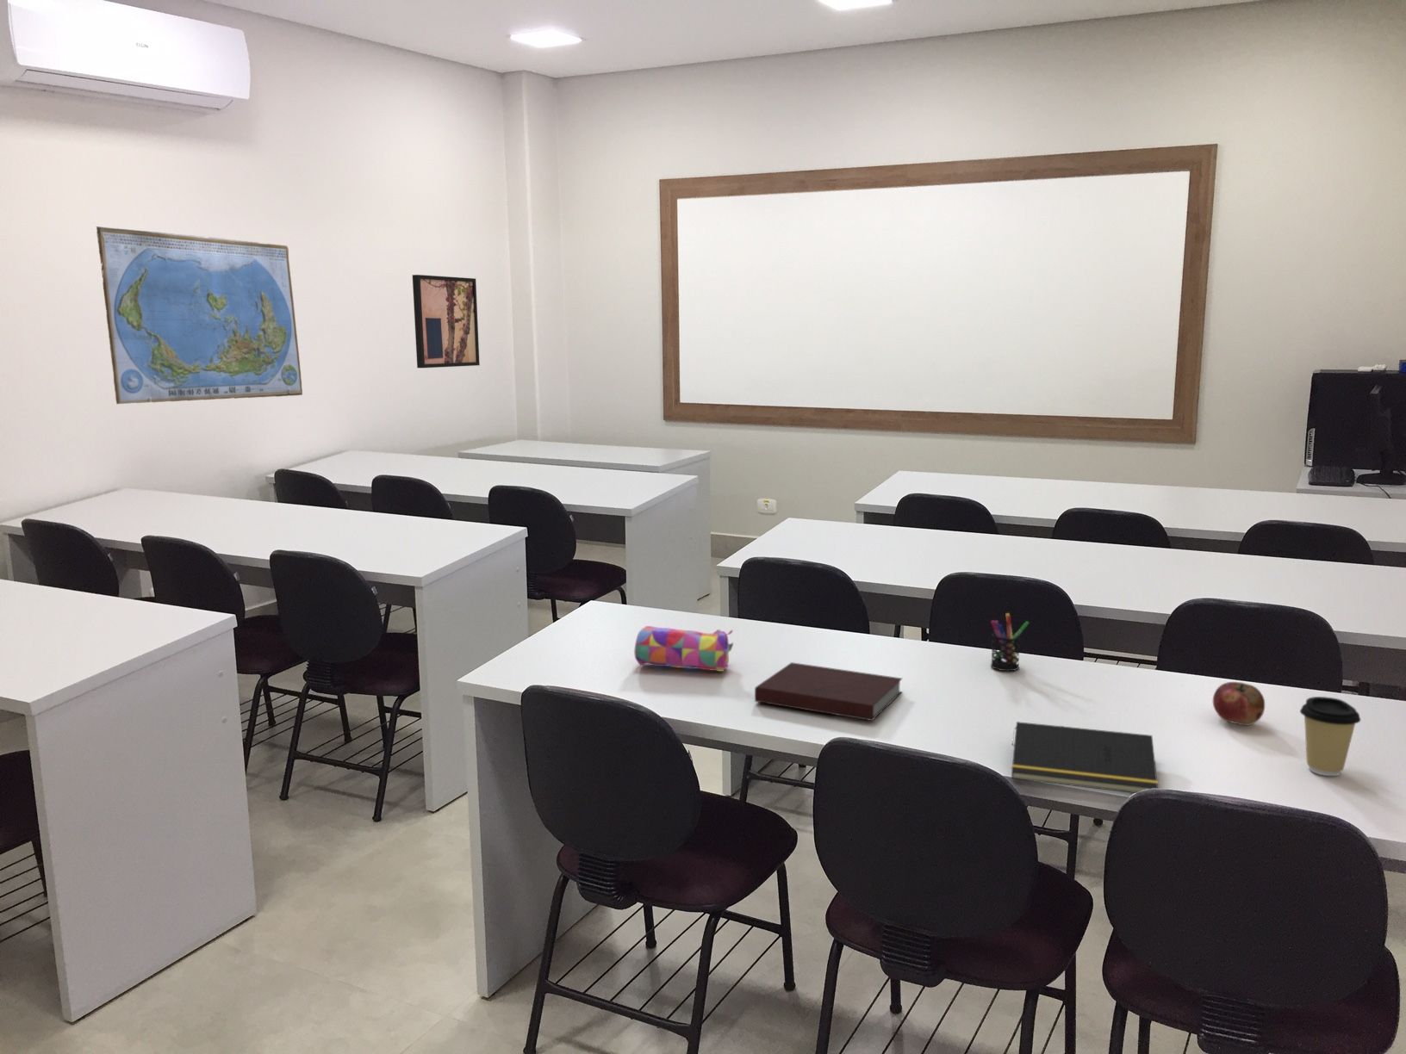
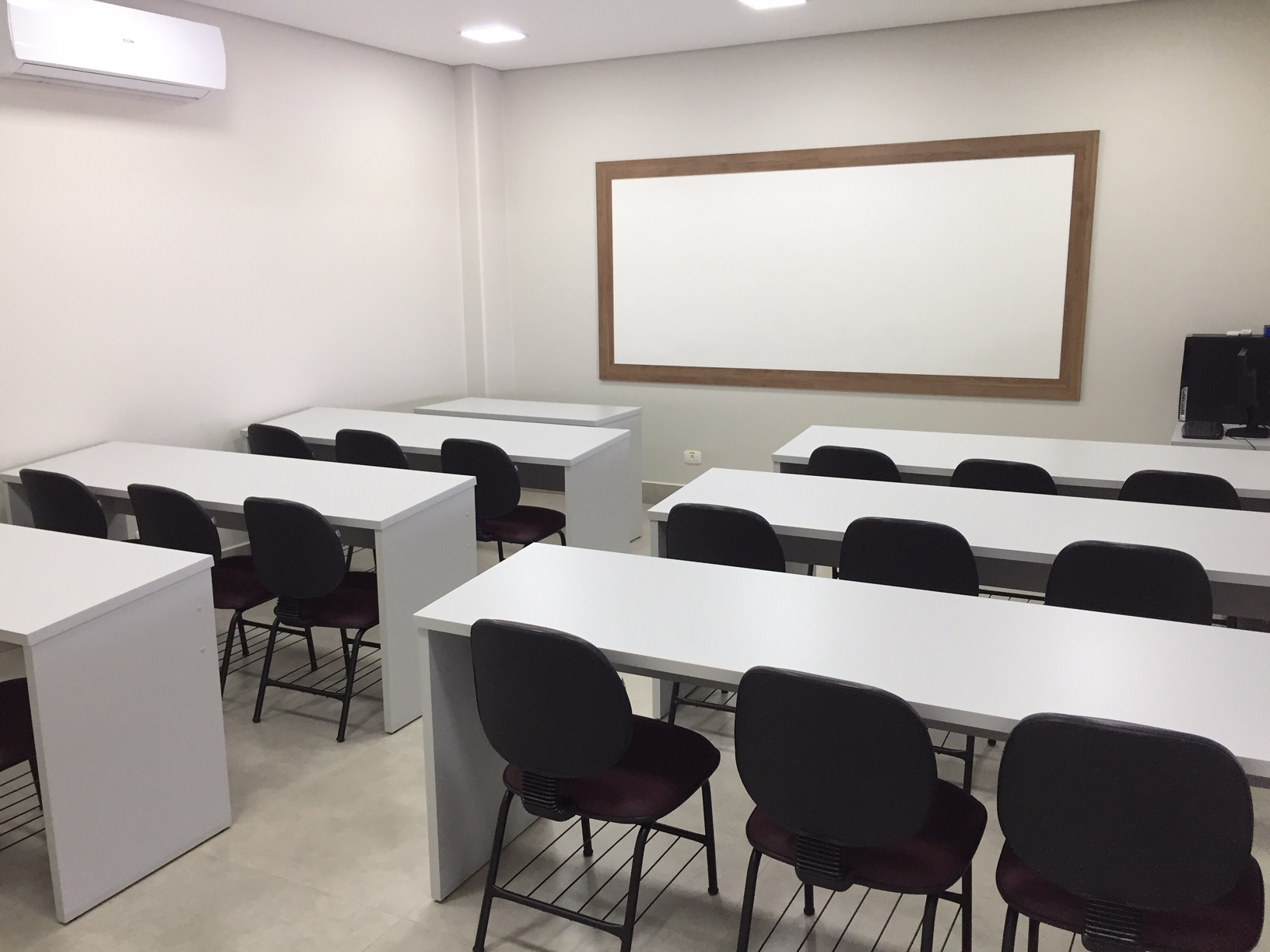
- world map [95,226,303,405]
- notebook [754,661,903,722]
- fruit [1212,681,1265,726]
- pencil case [633,626,734,672]
- pen holder [990,612,1031,672]
- coffee cup [1300,695,1362,777]
- wall art [412,273,480,369]
- notepad [1011,721,1159,794]
